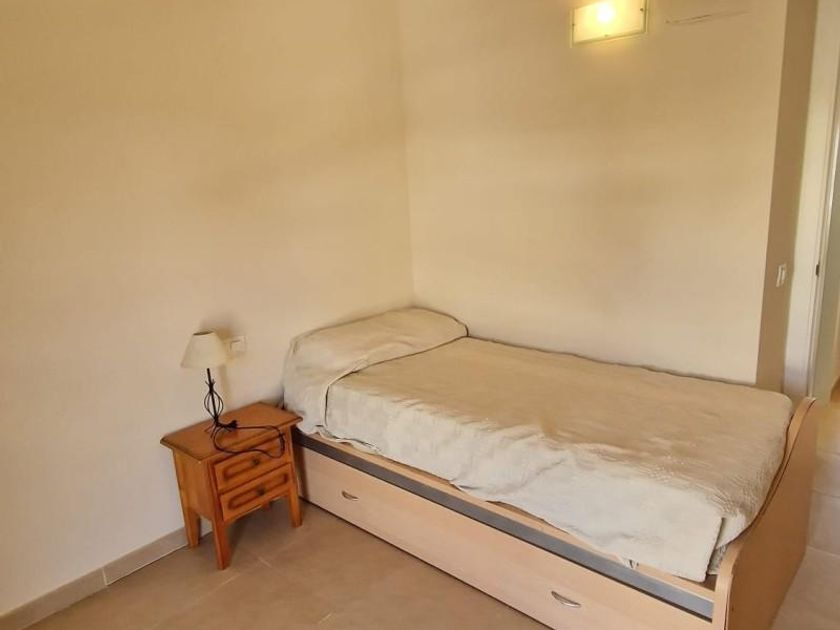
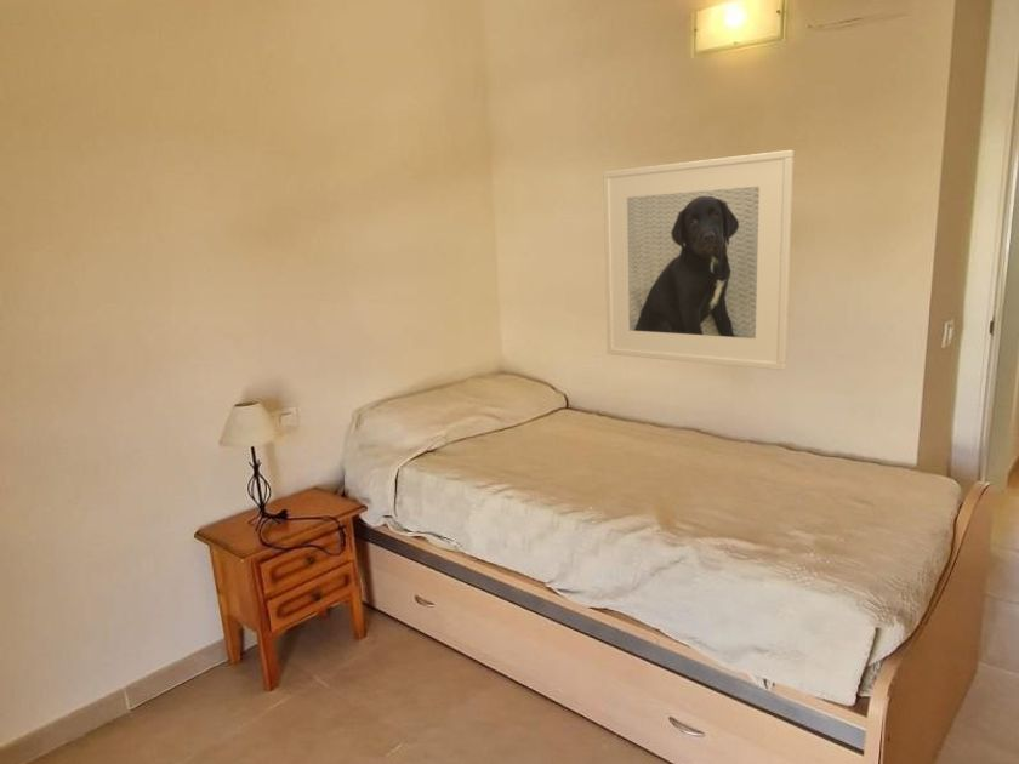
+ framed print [602,149,795,371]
